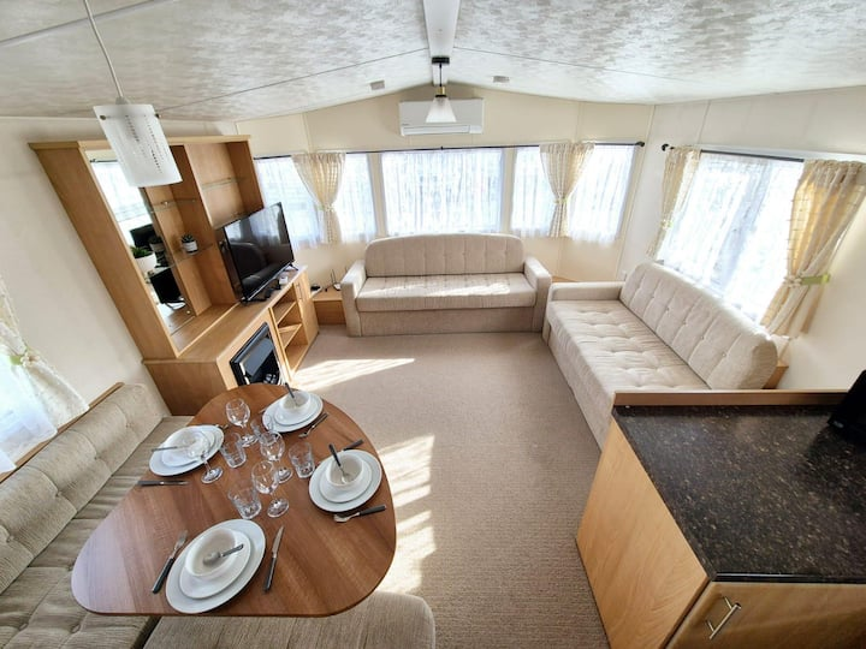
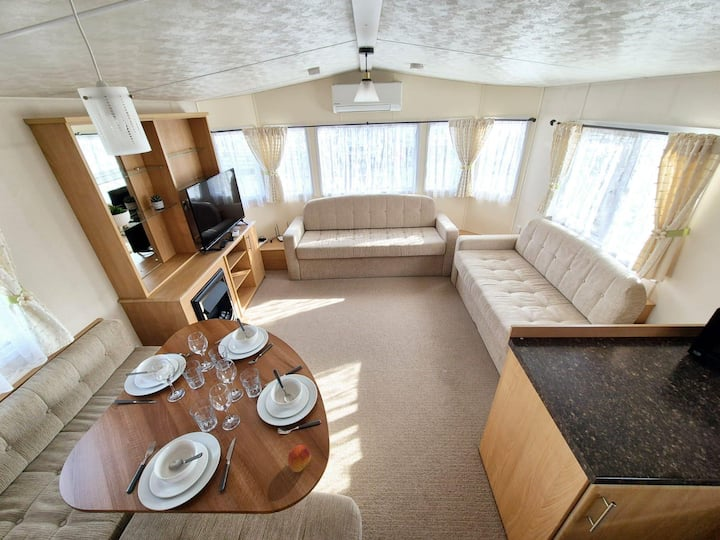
+ fruit [287,444,312,473]
